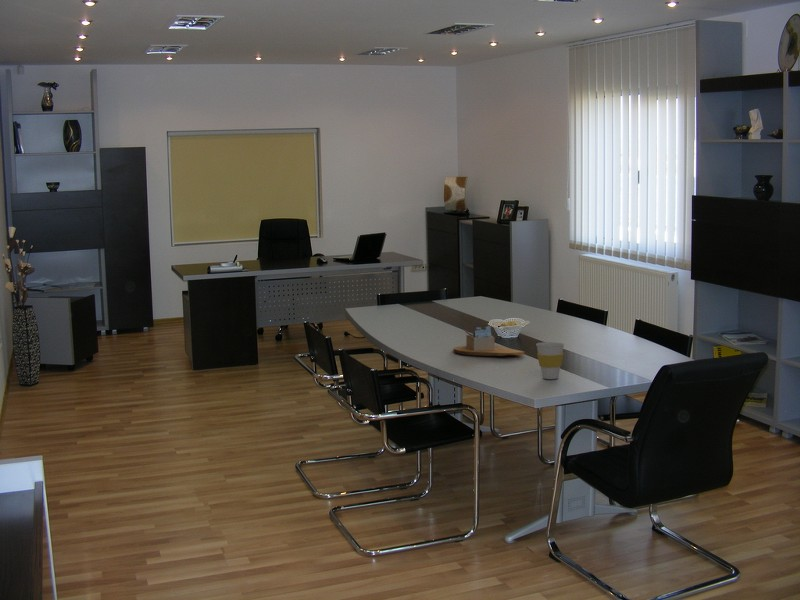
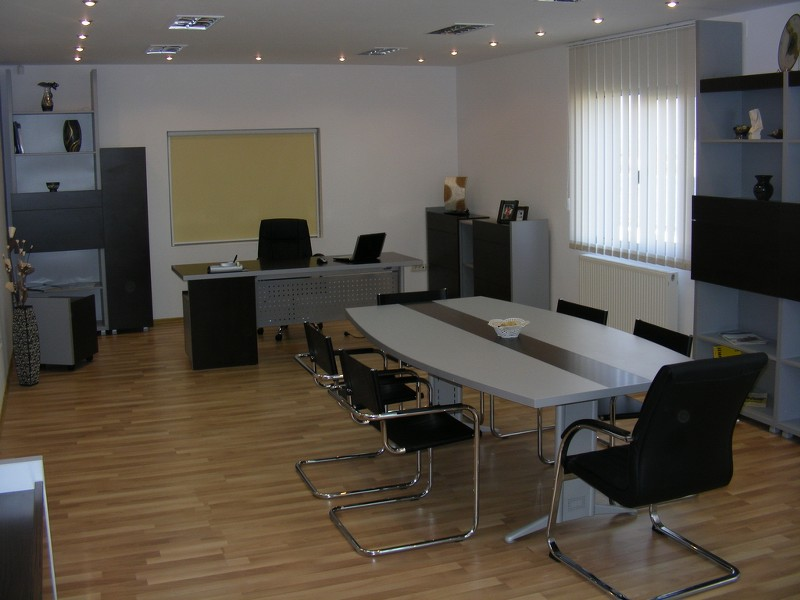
- cup [535,341,565,380]
- desk organizer [452,325,526,357]
